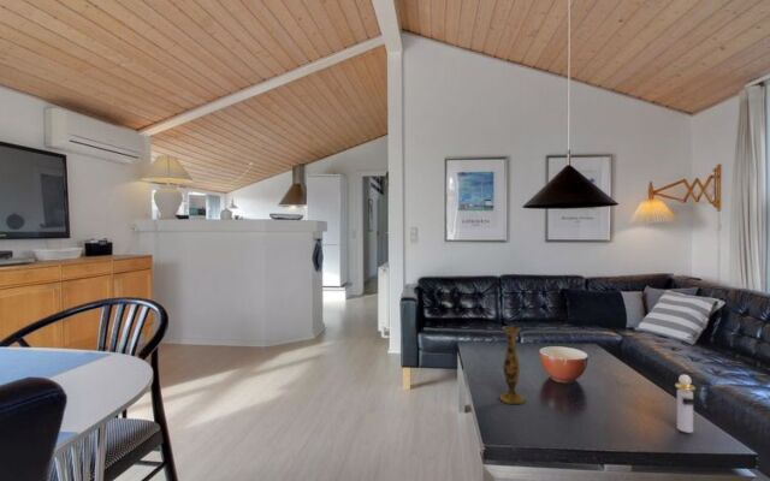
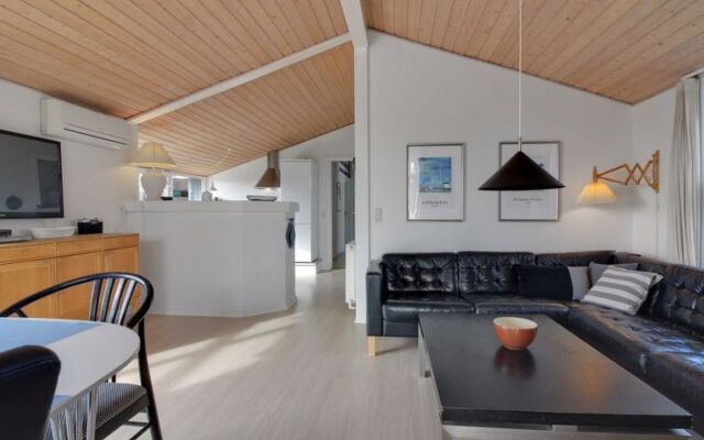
- perfume bottle [674,373,697,434]
- vase [498,325,527,405]
